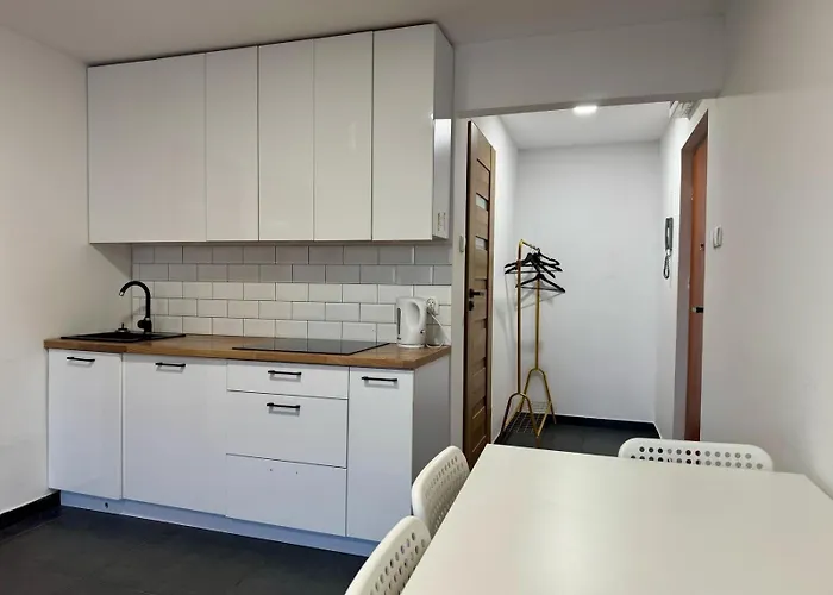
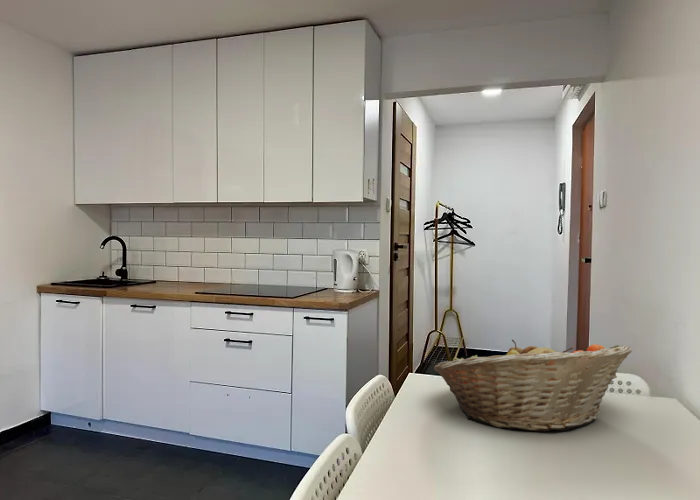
+ fruit basket [433,339,633,432]
